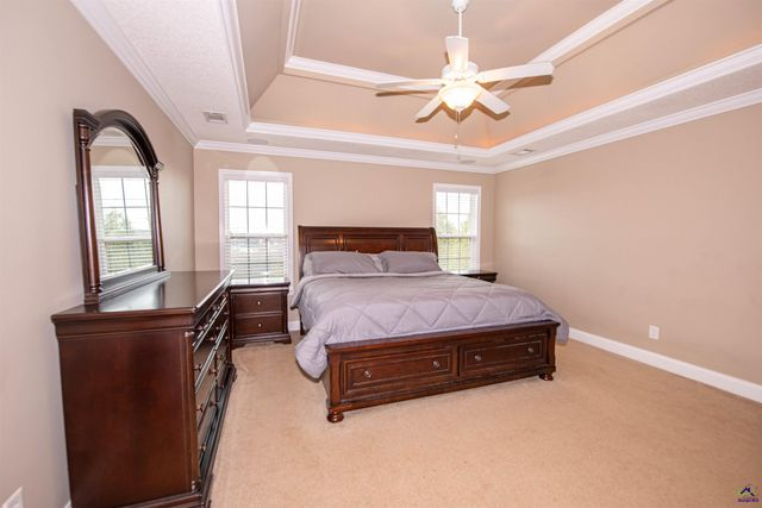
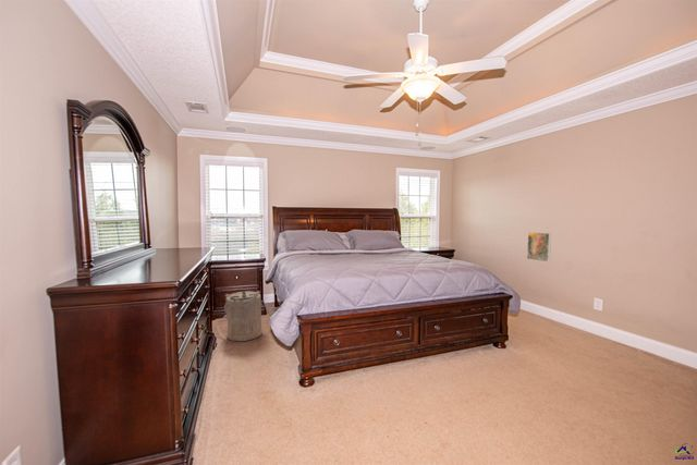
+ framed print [526,231,552,264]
+ laundry hamper [223,290,264,342]
